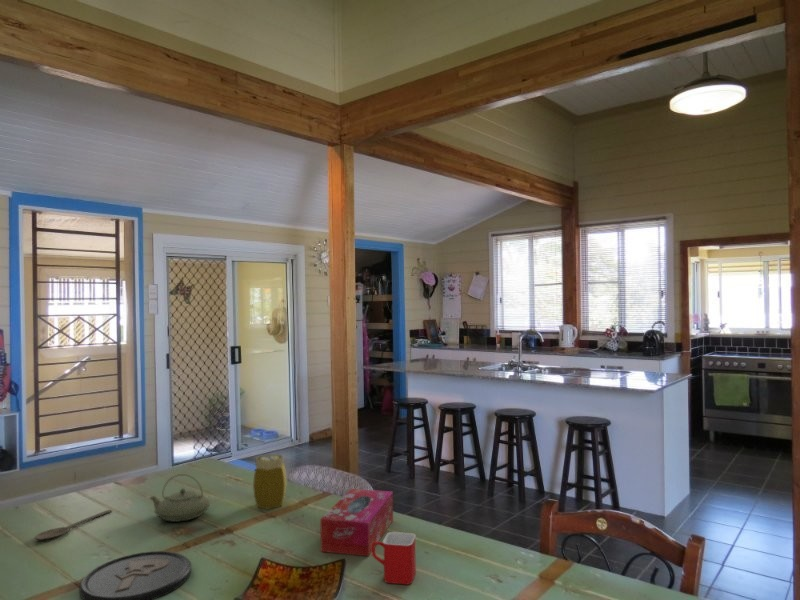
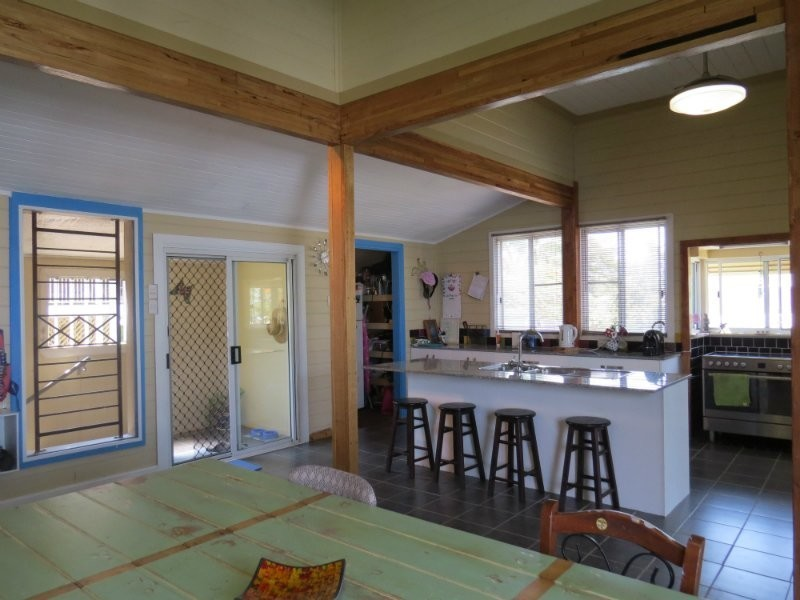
- mug [371,531,417,586]
- jar [252,453,287,510]
- wooden spoon [34,509,113,541]
- tissue box [320,488,394,557]
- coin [79,550,192,600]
- teapot [149,473,211,523]
